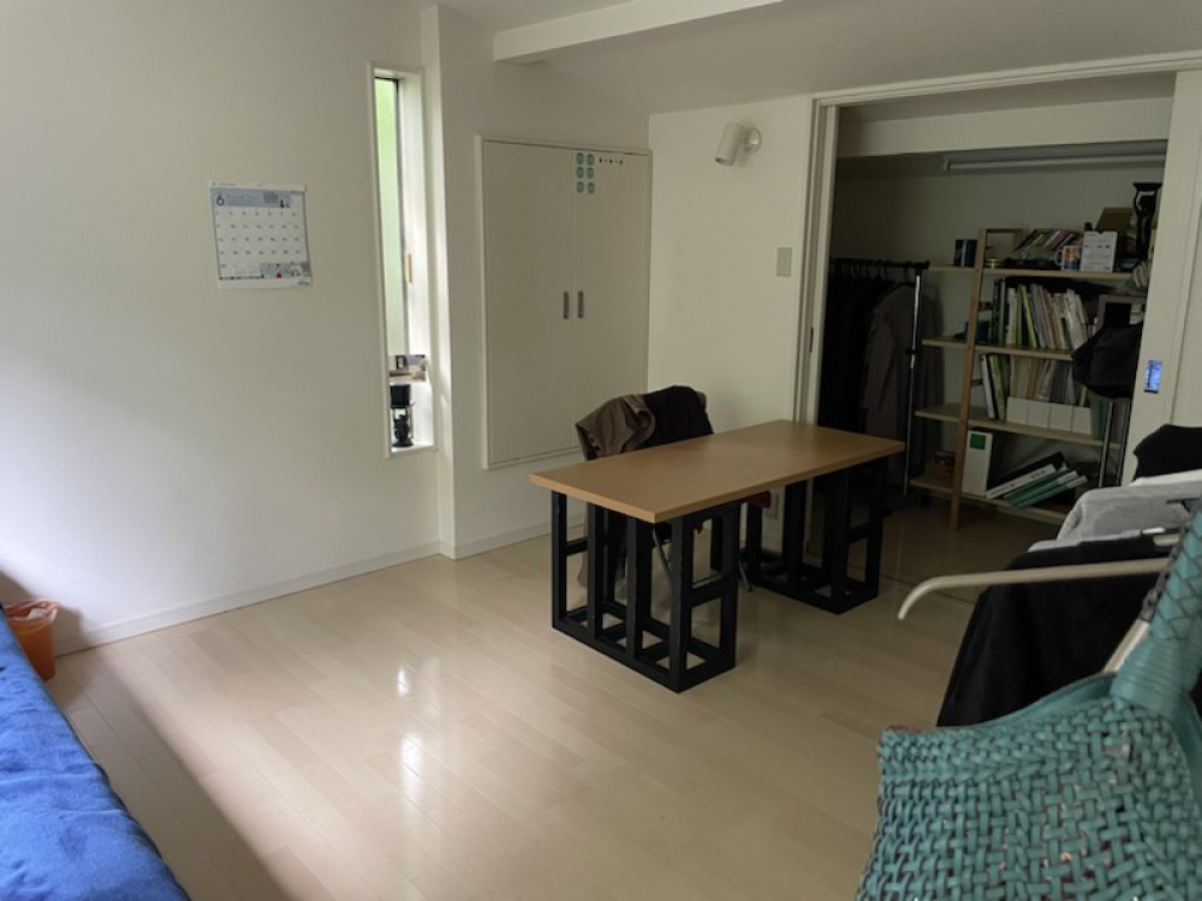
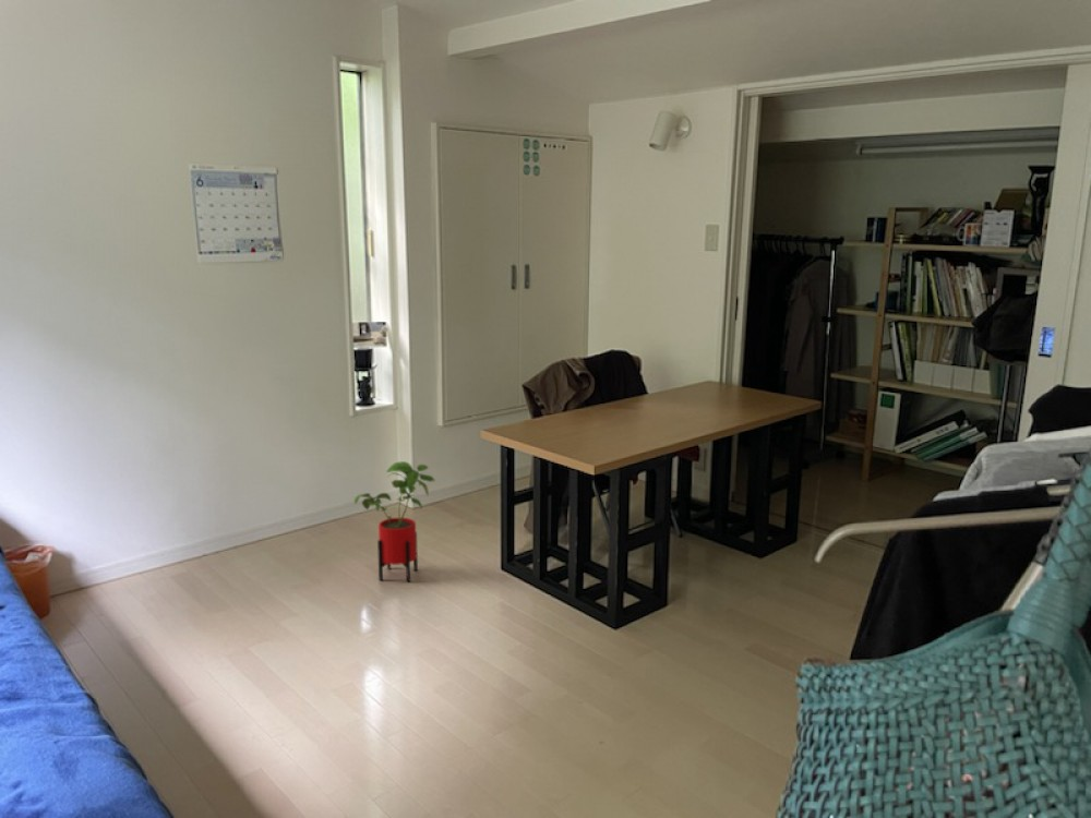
+ house plant [353,460,436,584]
